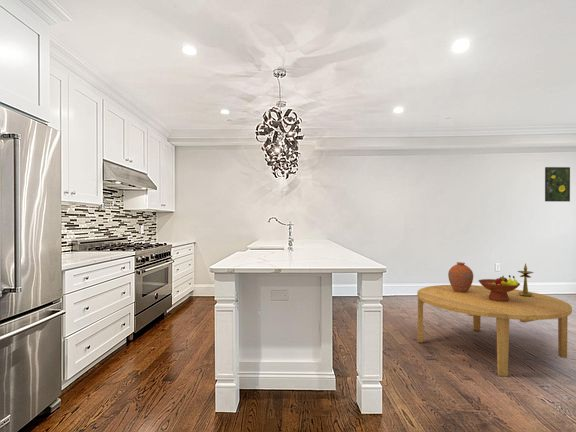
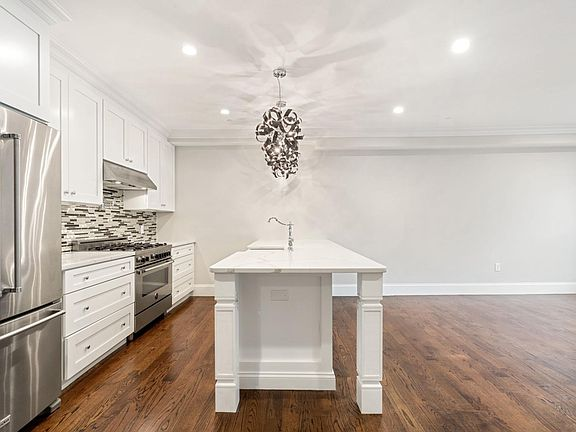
- fruit bowl [477,274,521,301]
- candlestick [517,262,535,297]
- dining table [416,284,573,377]
- vase [447,261,474,292]
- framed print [544,166,571,203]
